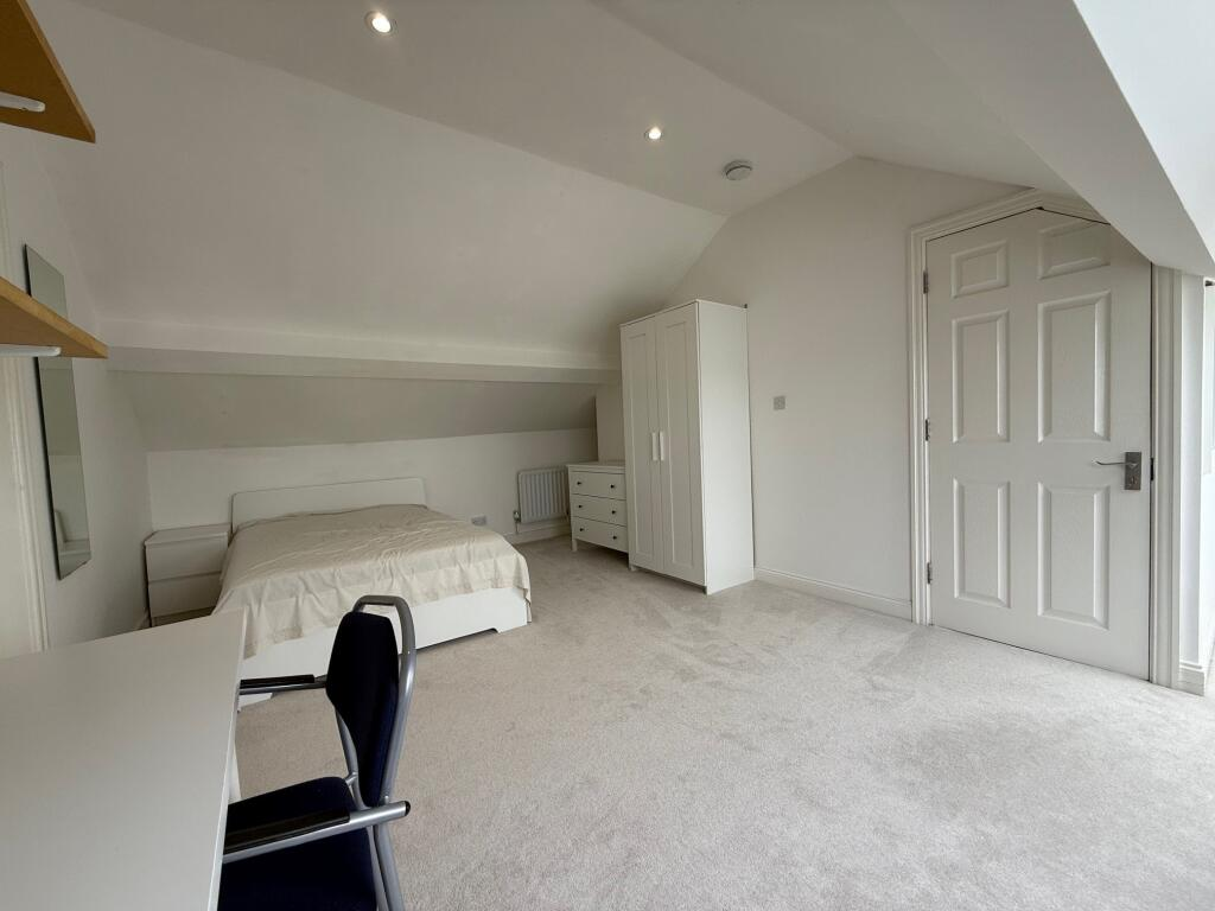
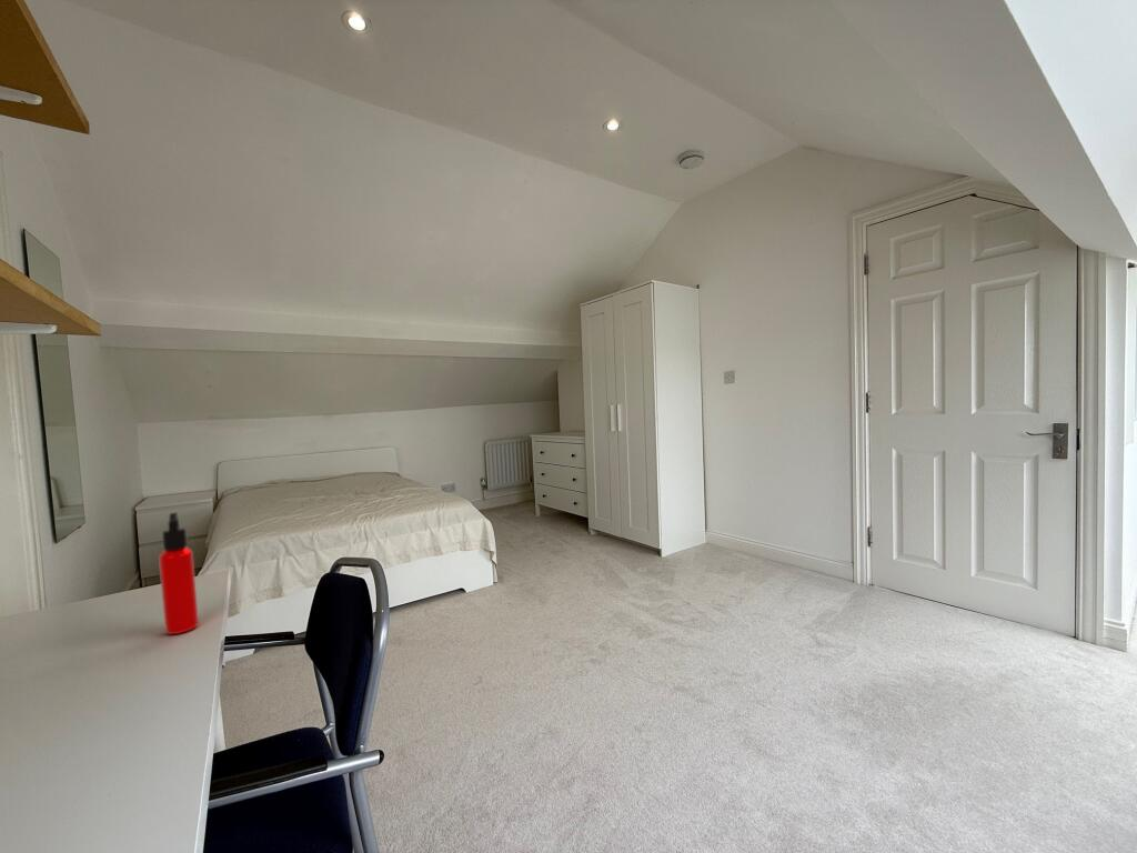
+ water bottle [158,512,200,635]
